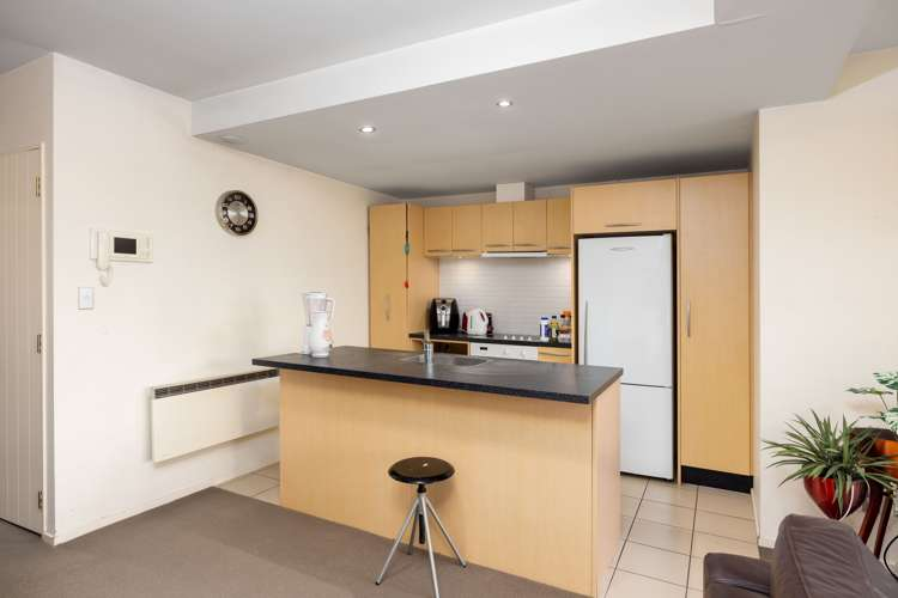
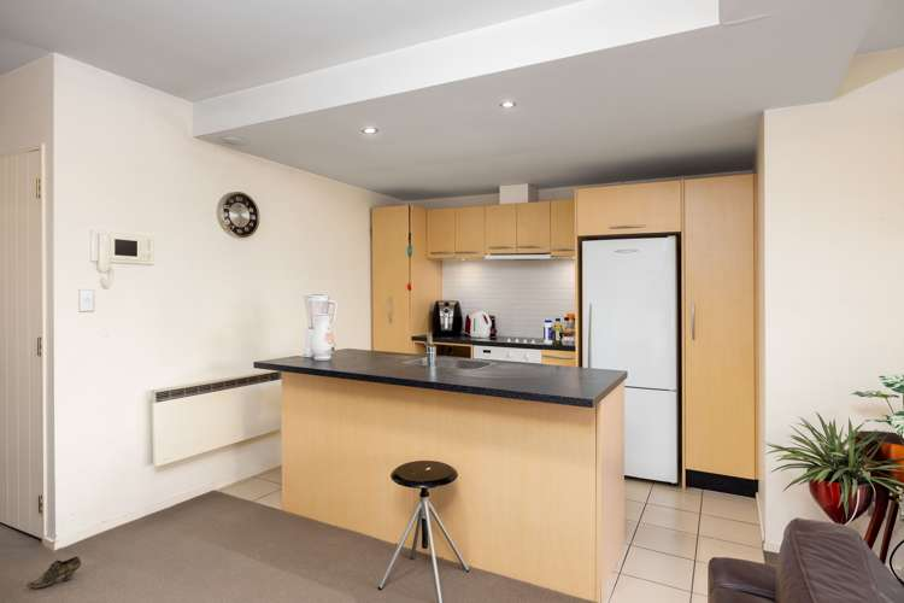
+ shoe [25,555,82,590]
